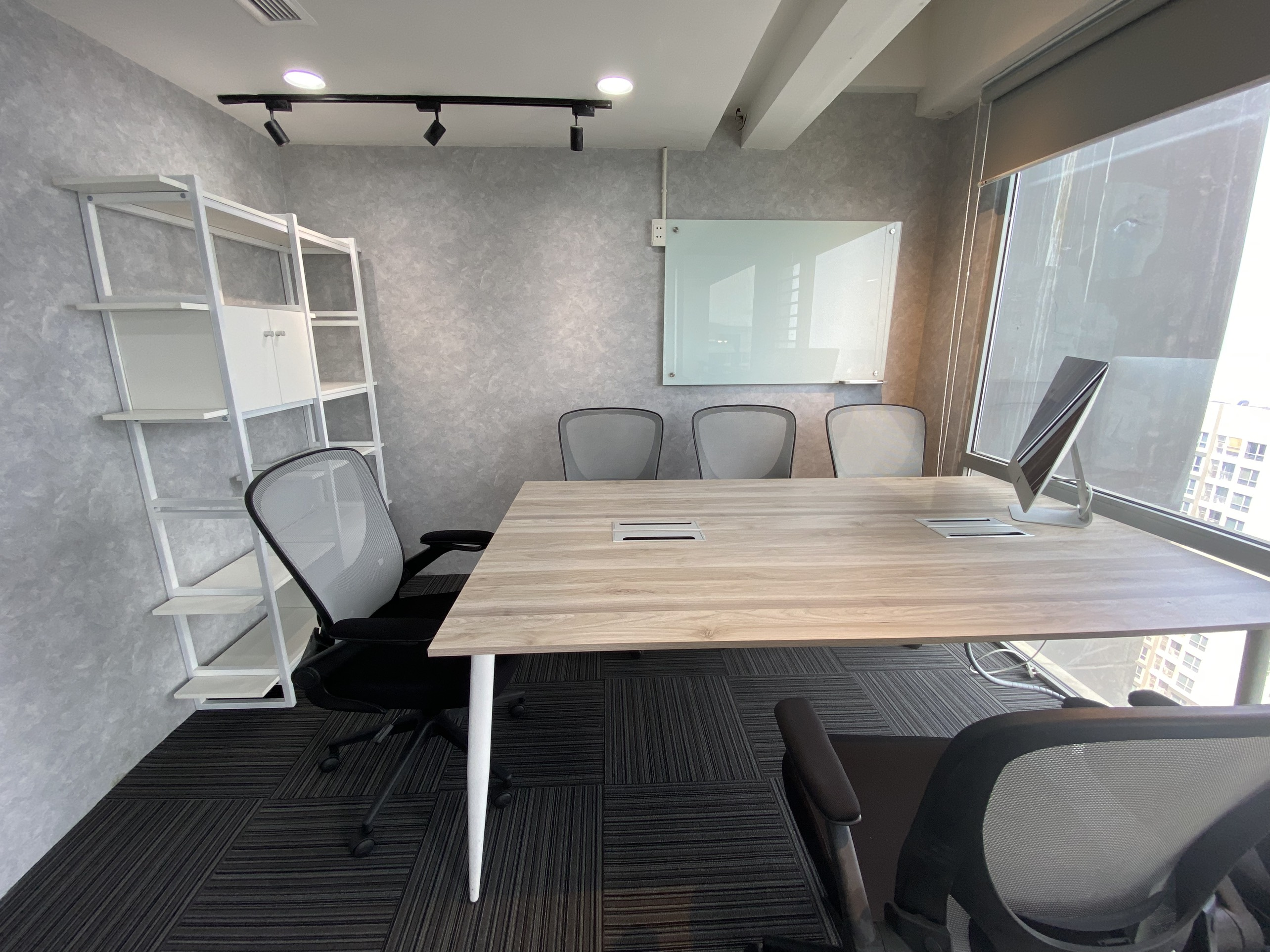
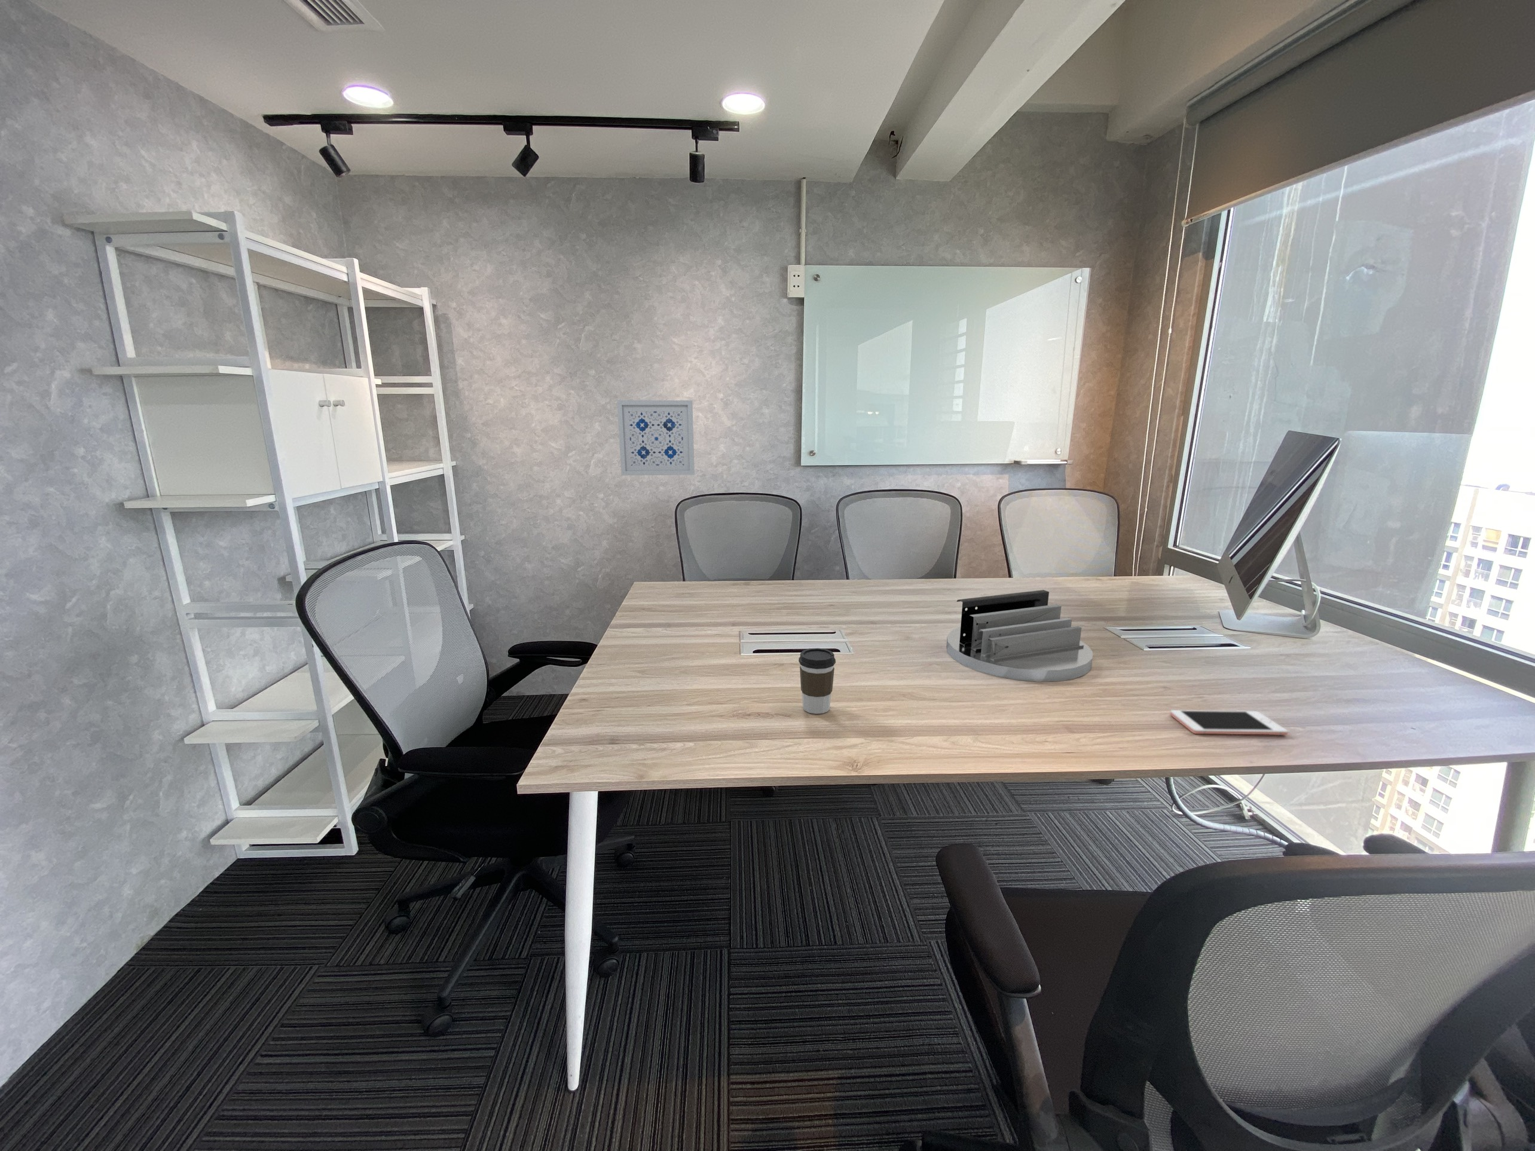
+ wall art [616,400,695,476]
+ coffee cup [798,648,836,715]
+ desk organizer [945,589,1094,682]
+ cell phone [1169,710,1288,735]
